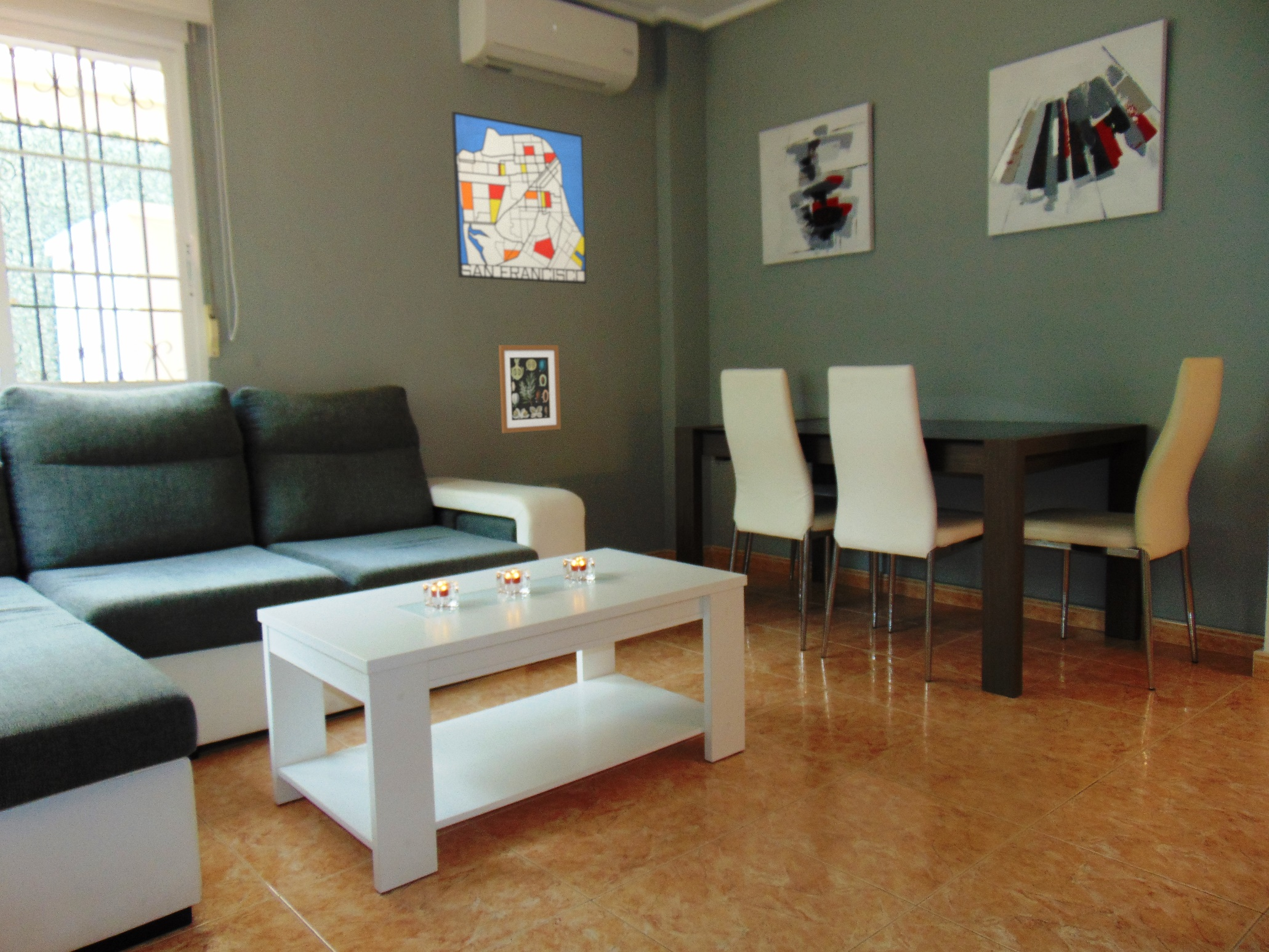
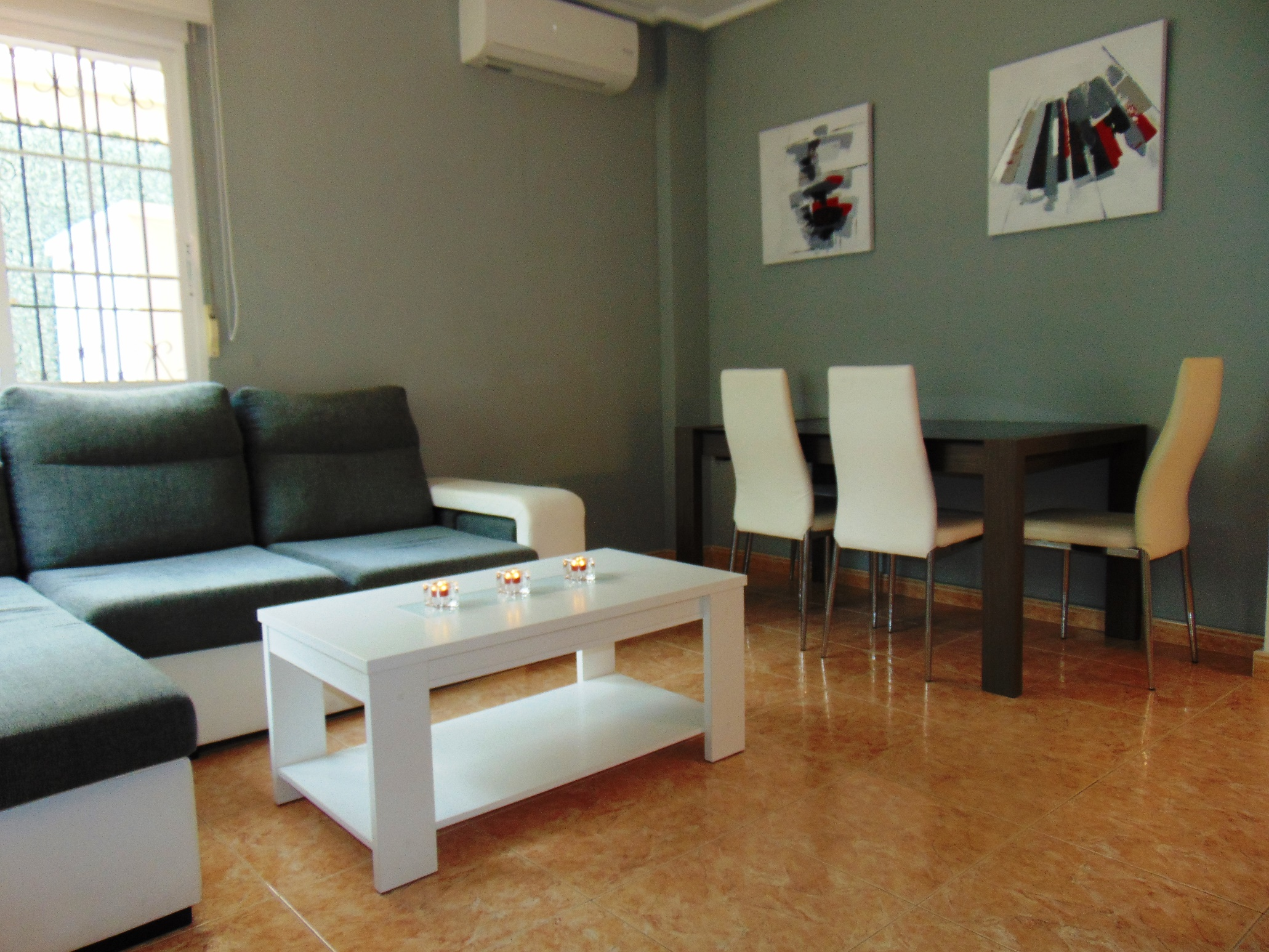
- wall art [498,345,562,434]
- wall art [451,111,587,285]
